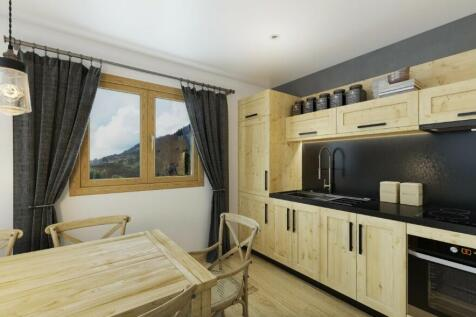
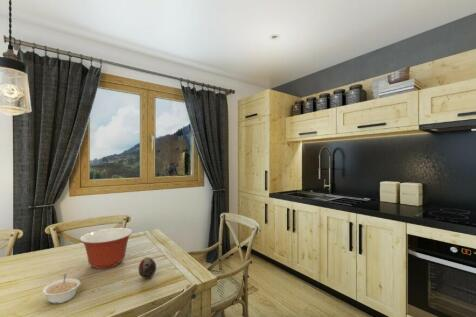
+ decorative egg [137,256,157,280]
+ mixing bowl [79,227,133,270]
+ legume [42,273,82,305]
